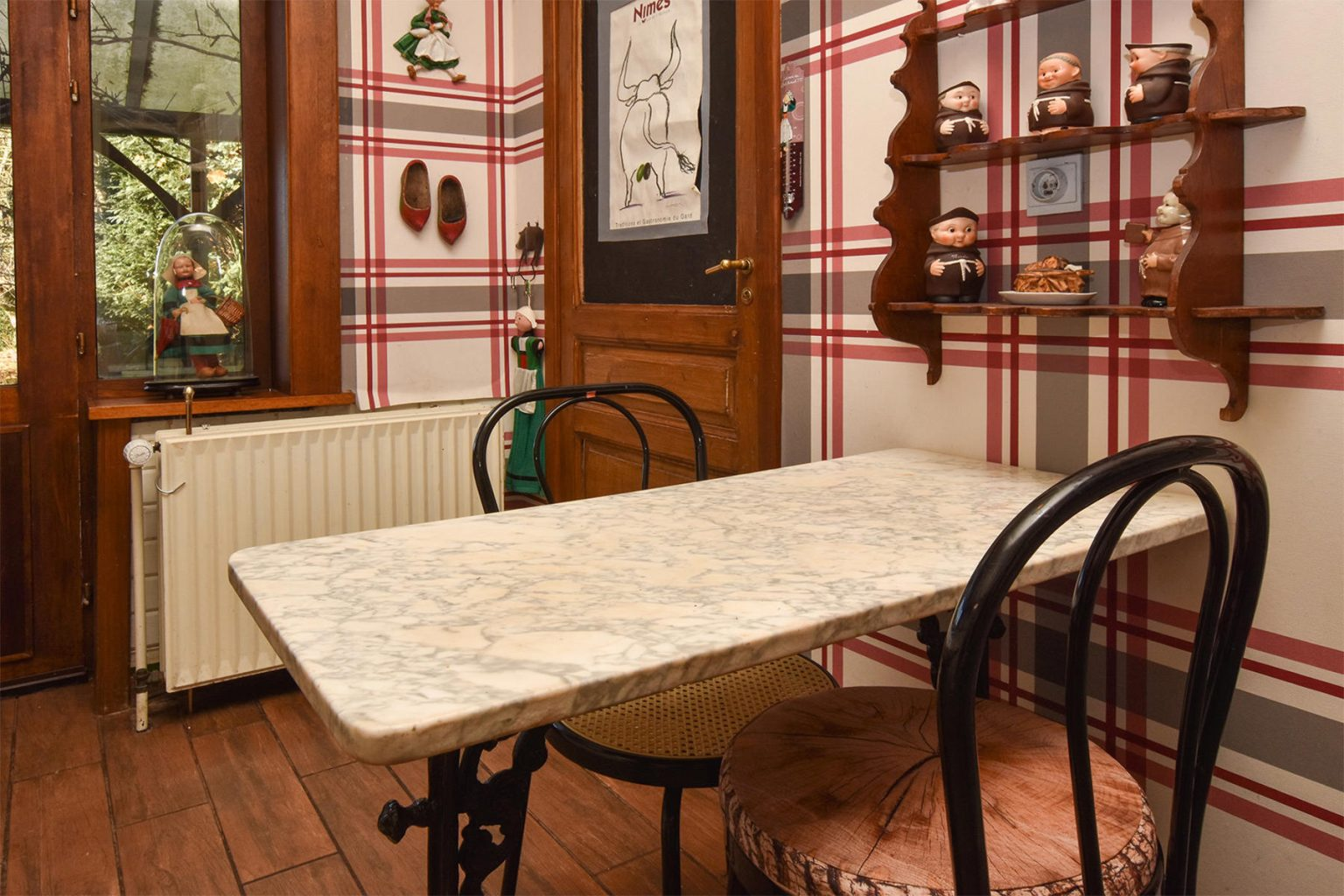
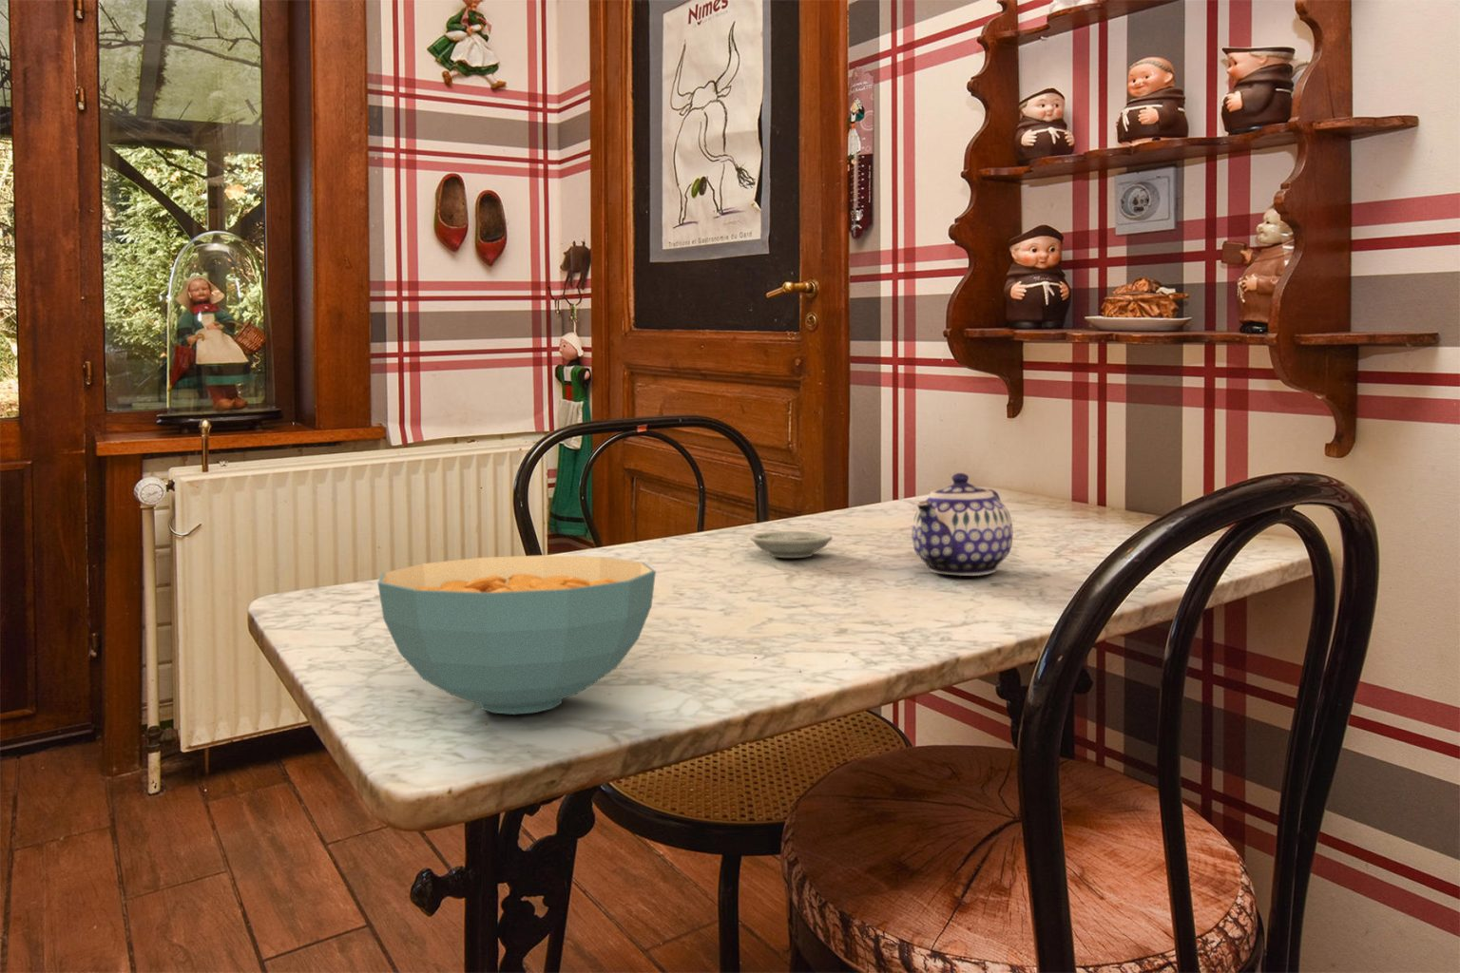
+ saucer [750,530,833,558]
+ cereal bowl [376,554,657,716]
+ teapot [910,472,1015,577]
